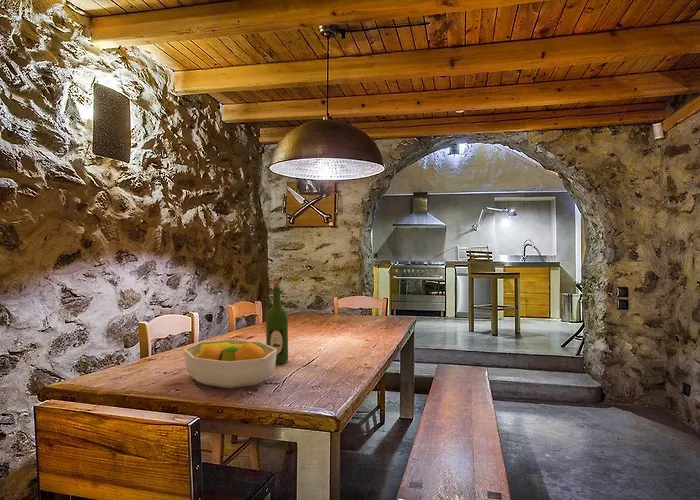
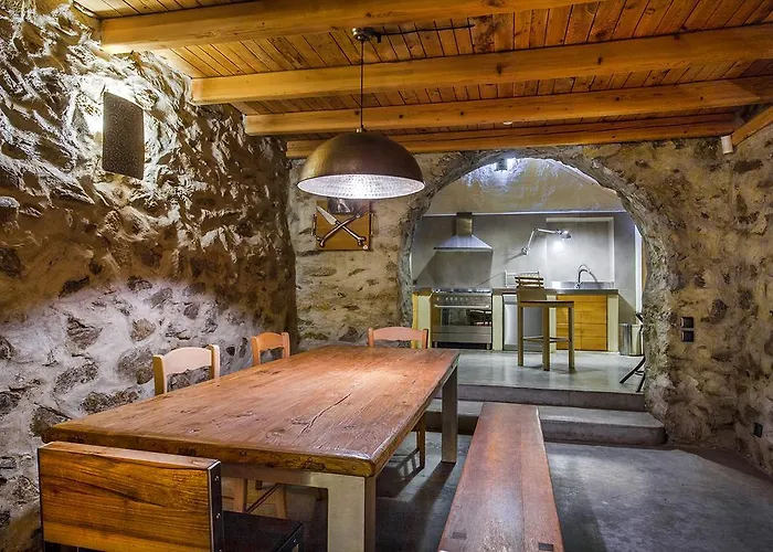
- wine bottle [265,281,289,365]
- fruit bowl [182,338,277,389]
